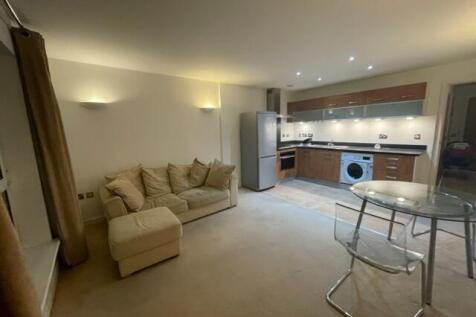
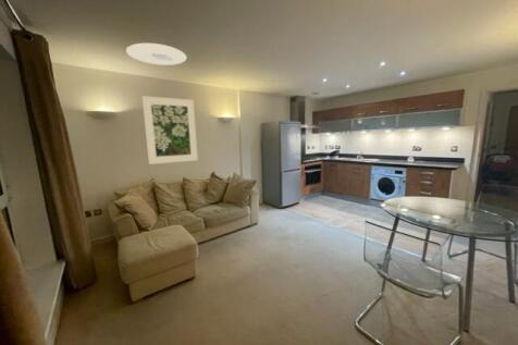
+ ceiling light [125,42,187,66]
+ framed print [141,95,199,165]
